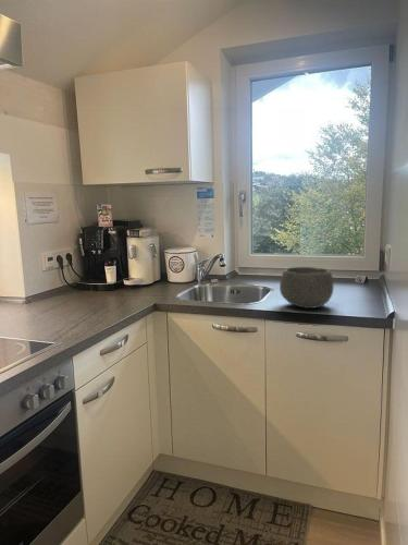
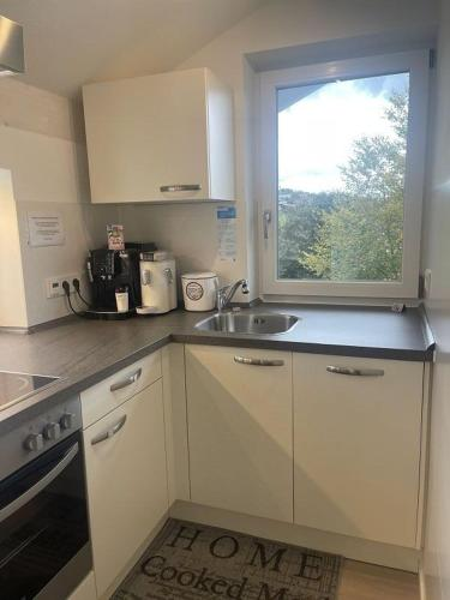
- bowl [279,266,335,310]
